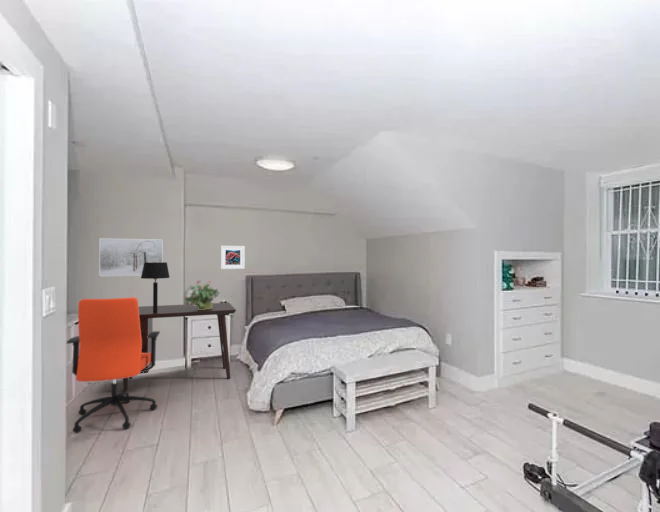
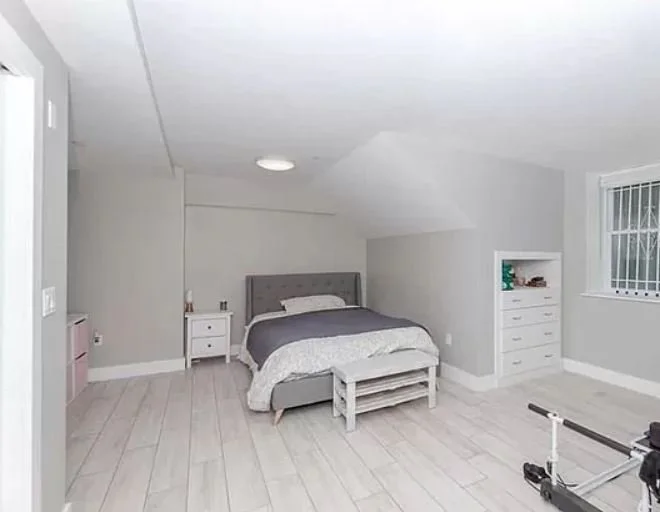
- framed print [220,245,246,270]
- desk [122,302,237,392]
- potted plant [182,279,220,310]
- table lamp [140,261,171,312]
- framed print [98,237,164,277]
- office chair [66,296,161,434]
